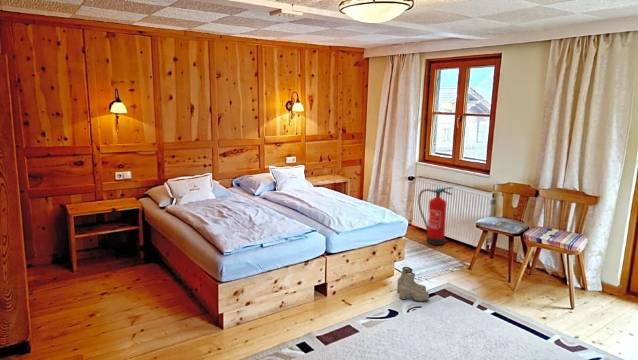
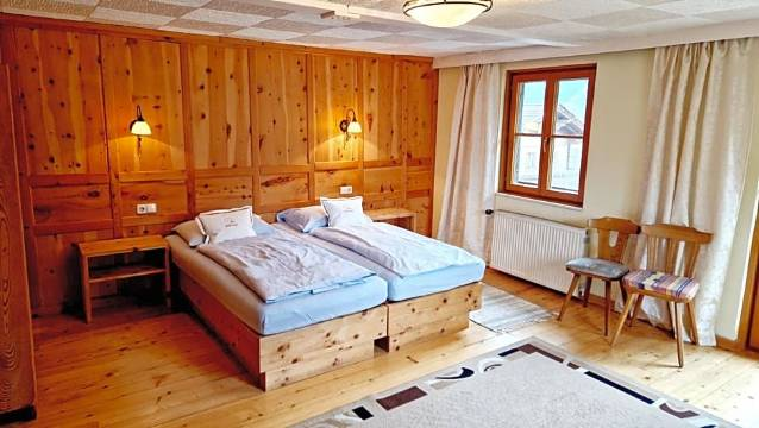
- fire extinguisher [417,186,453,246]
- boots [396,266,430,302]
